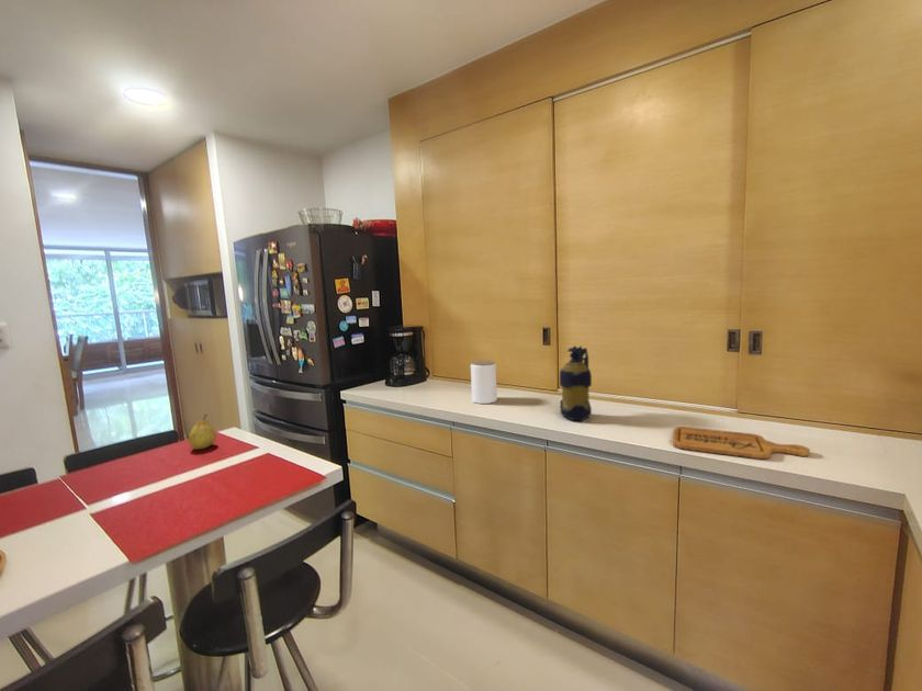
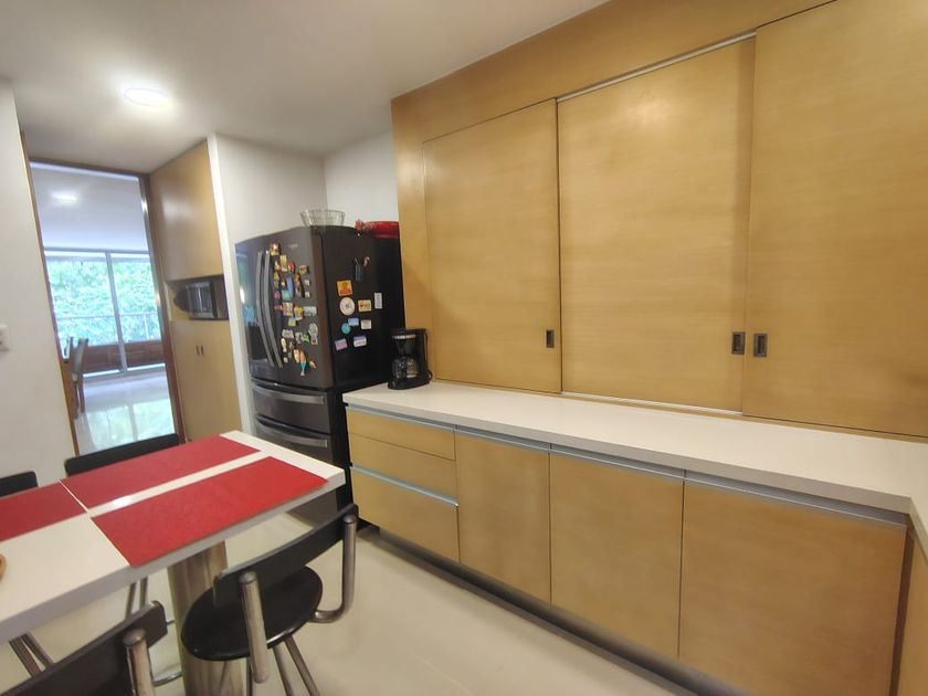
- jar [470,360,498,405]
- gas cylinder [559,344,593,421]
- cutting board [672,426,811,461]
- fruit [188,414,216,451]
